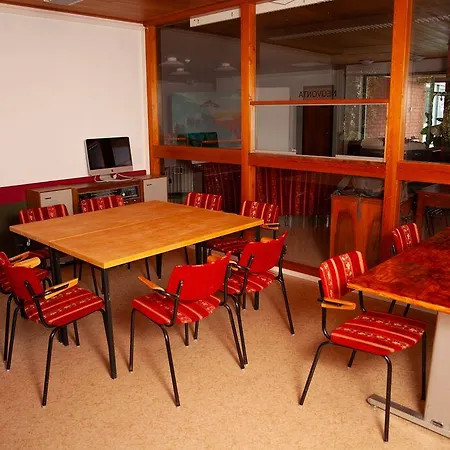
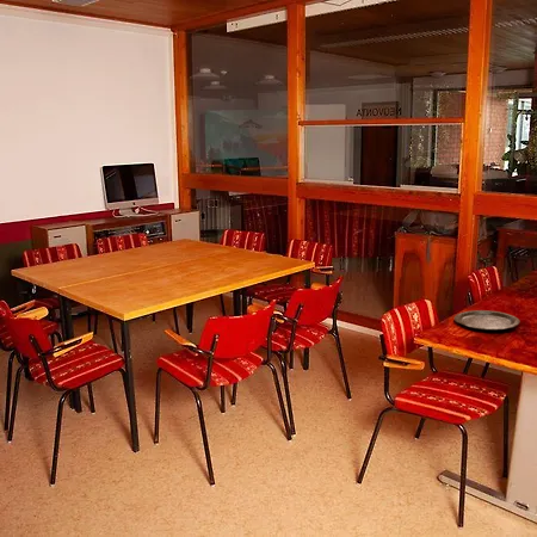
+ plate [453,309,521,332]
